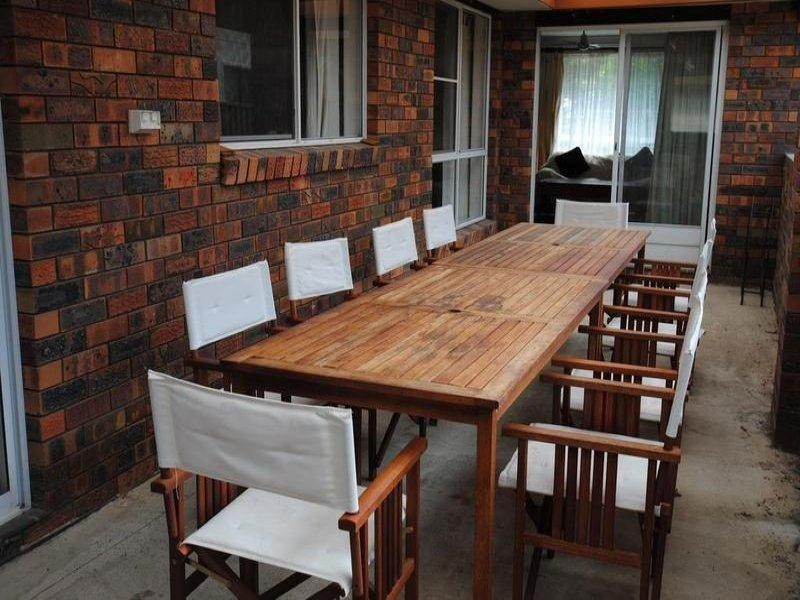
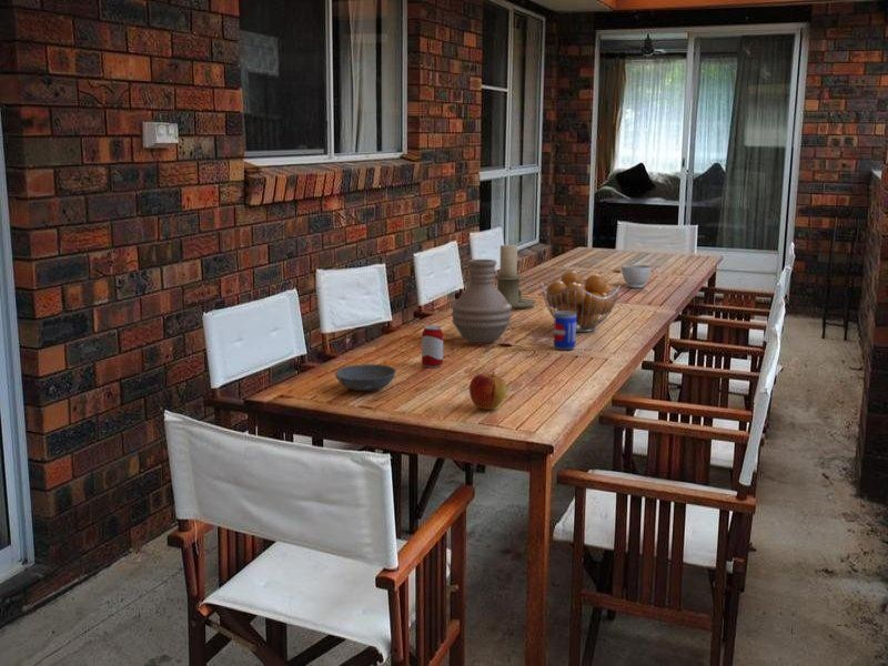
+ candle holder [494,244,537,310]
+ beer can [553,311,577,351]
+ vase [450,259,513,344]
+ fruit basket [541,270,622,333]
+ apple [468,371,508,411]
+ beverage can [421,324,444,369]
+ bowl [334,363,396,392]
+ bowl [620,264,652,289]
